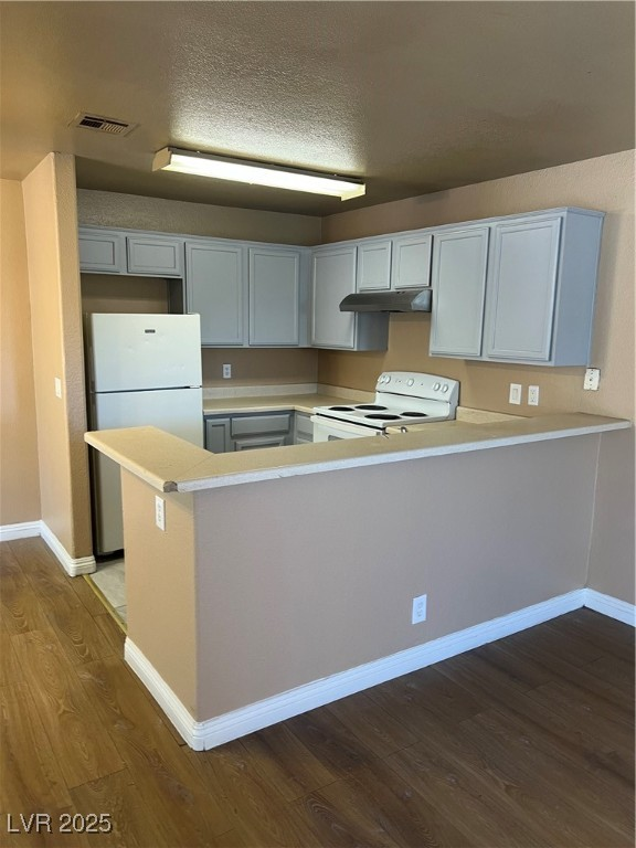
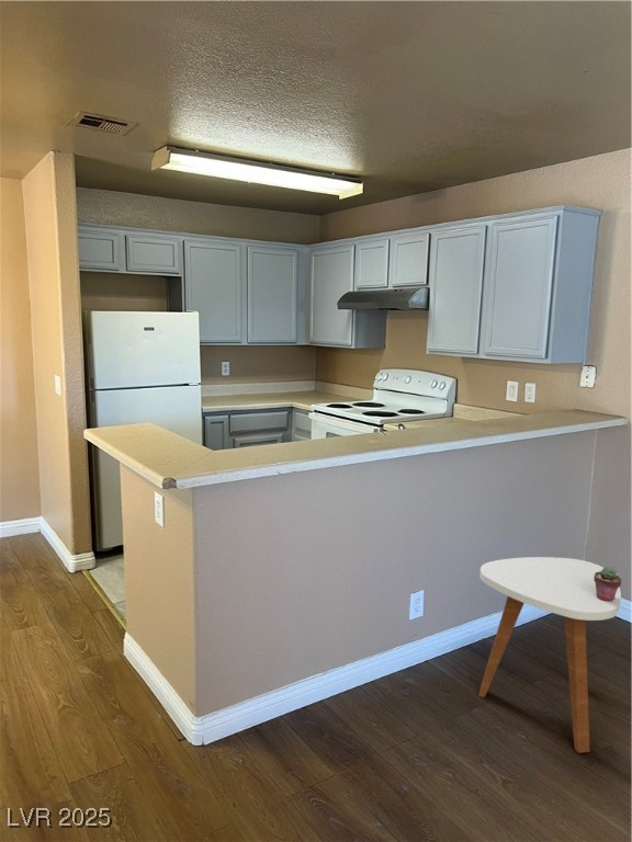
+ side table [477,556,622,754]
+ potted succulent [594,566,622,602]
